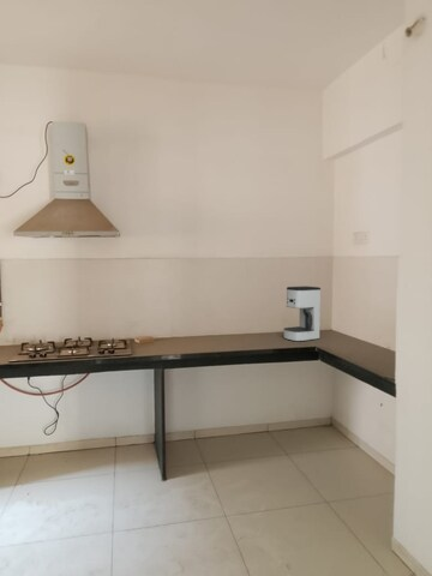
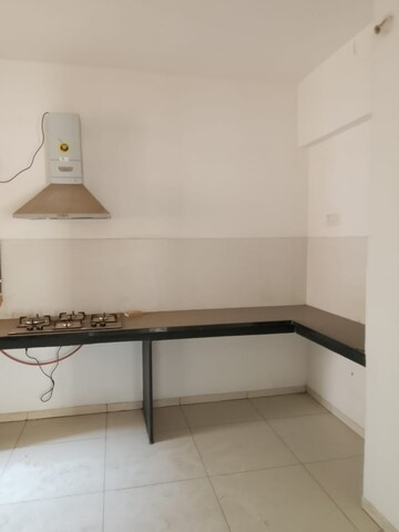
- coffee maker [282,286,322,343]
